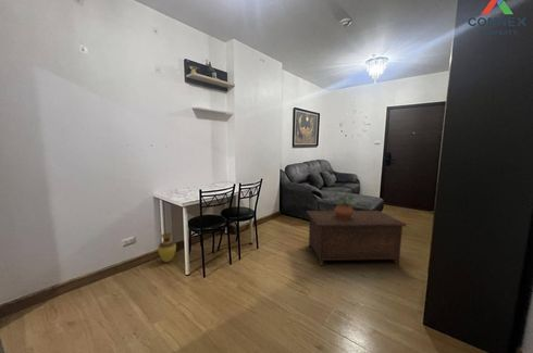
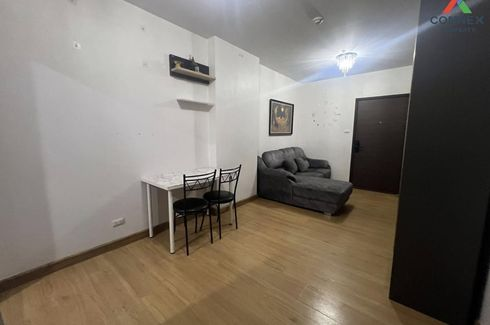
- vase [157,232,177,263]
- cabinet [306,210,407,266]
- potted plant [333,191,357,219]
